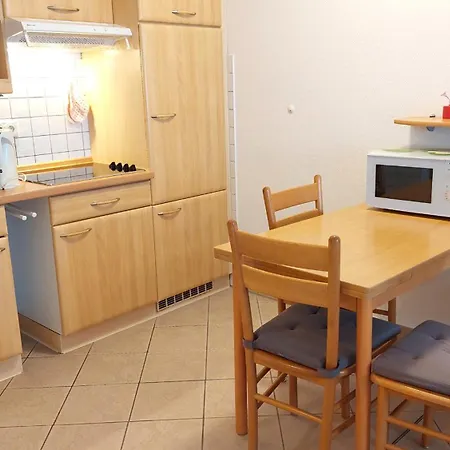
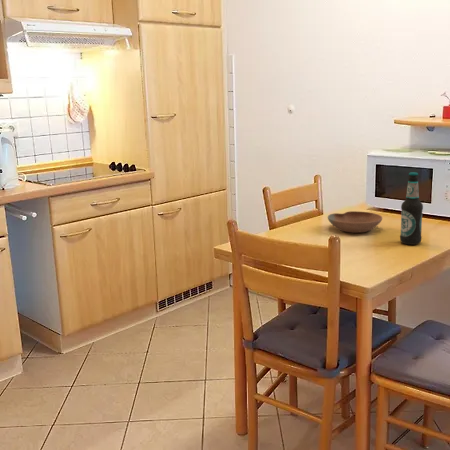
+ bowl [327,210,383,234]
+ bottle [399,171,424,246]
